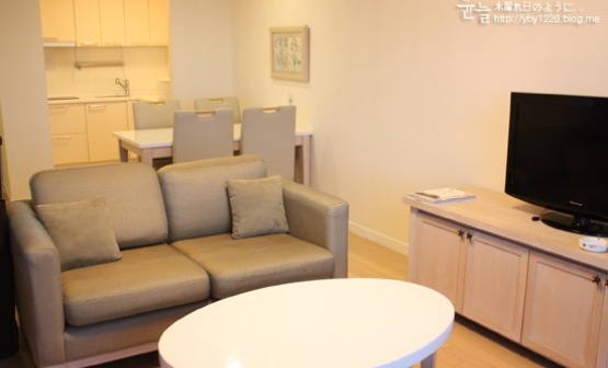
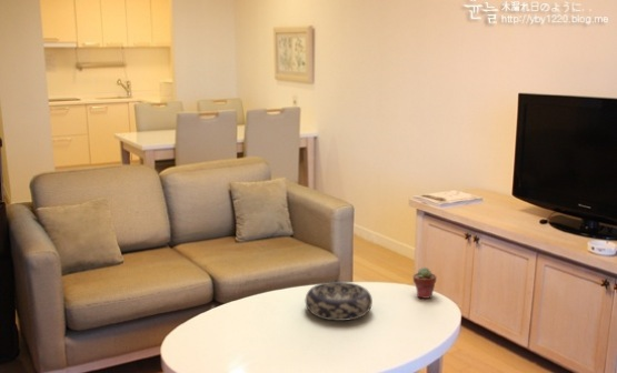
+ decorative bowl [305,281,374,322]
+ potted succulent [412,266,438,300]
